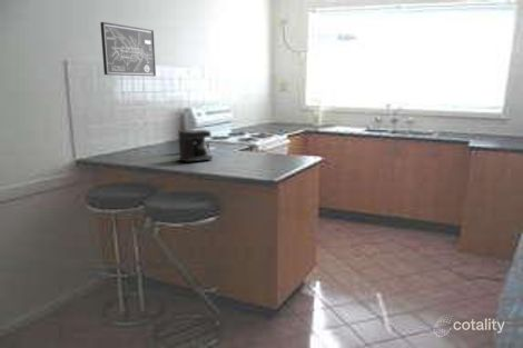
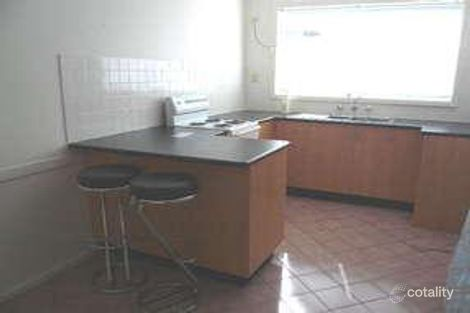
- wall art [99,21,157,77]
- coffee maker [178,128,214,163]
